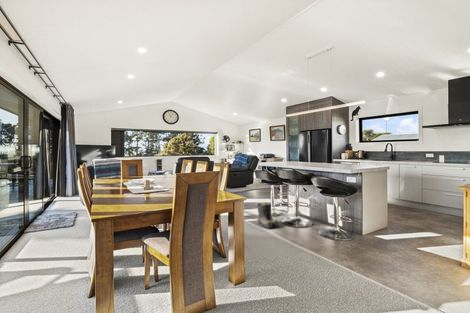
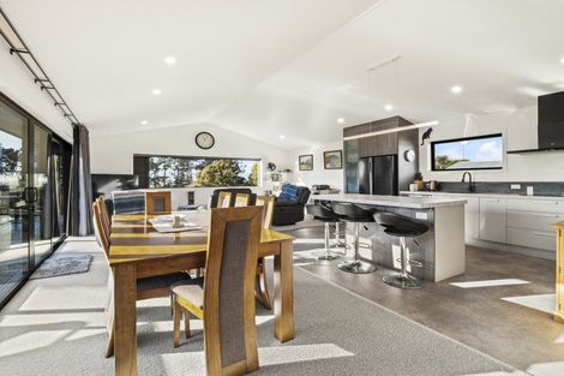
- boots [256,202,280,229]
